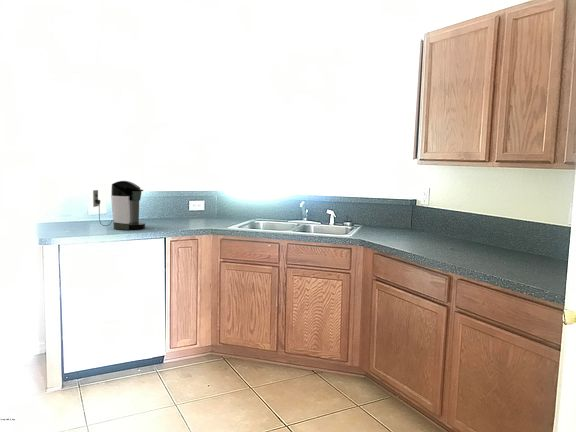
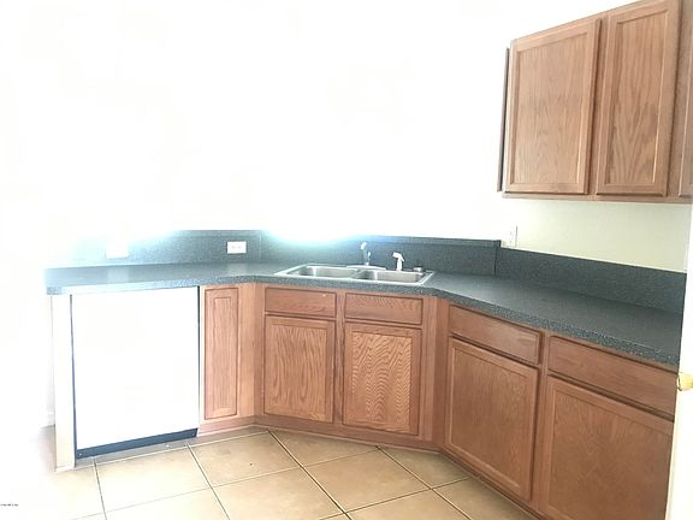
- coffee maker [92,180,146,231]
